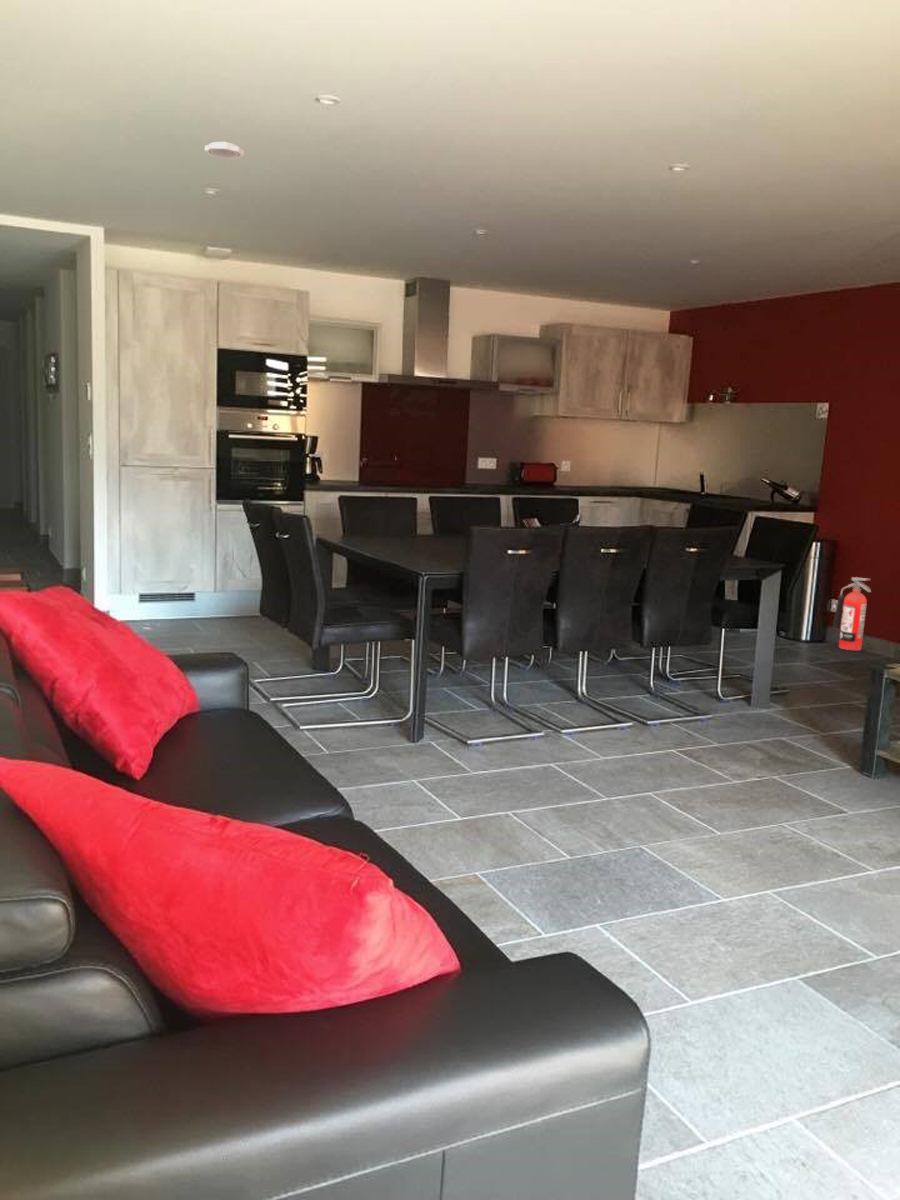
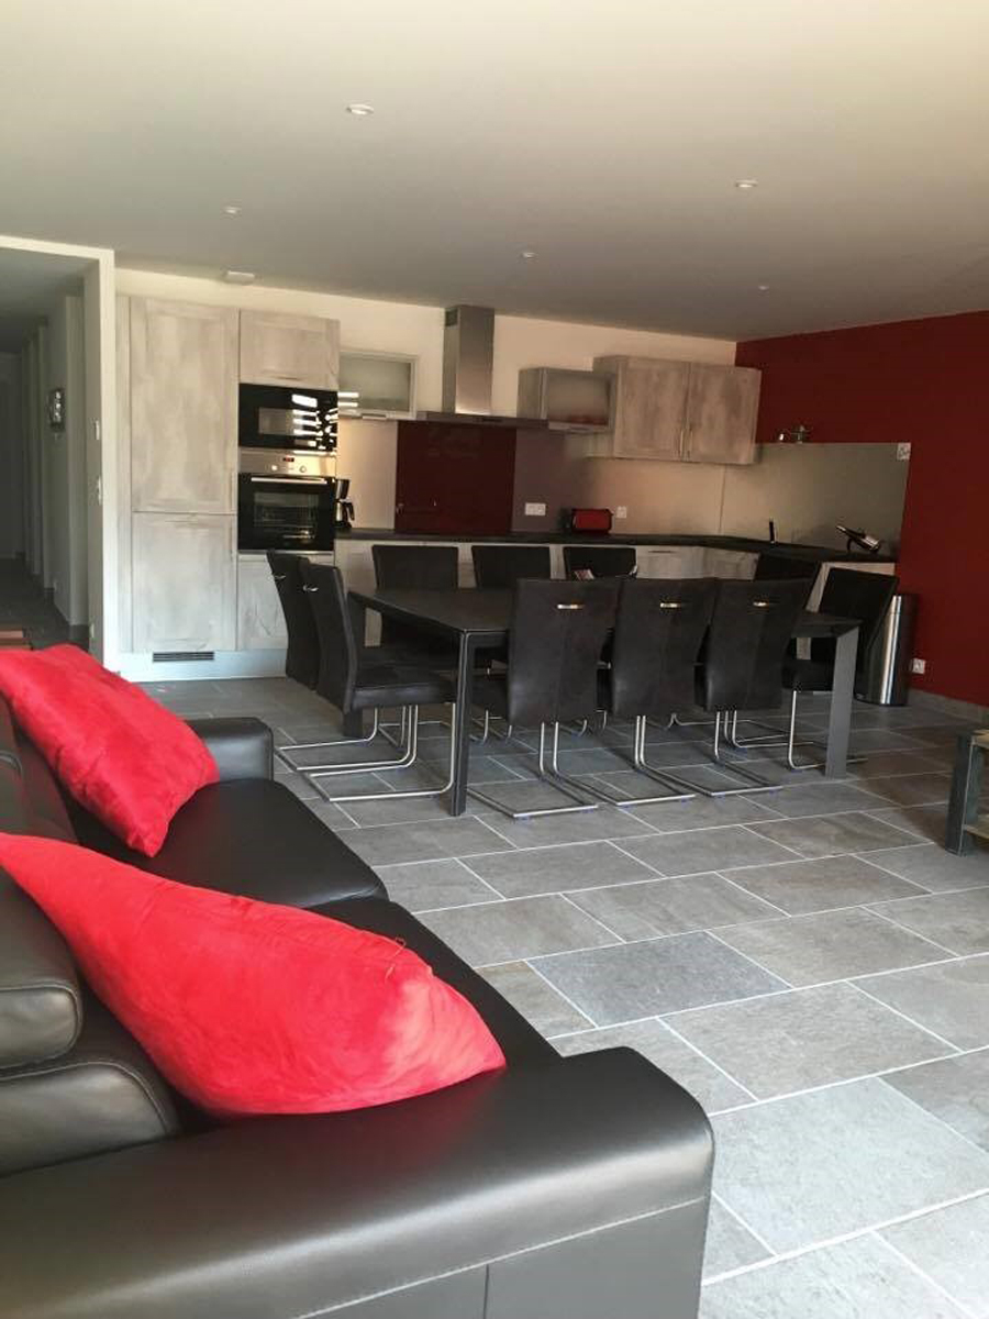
- smoke detector [204,141,245,159]
- fire extinguisher [831,576,872,651]
